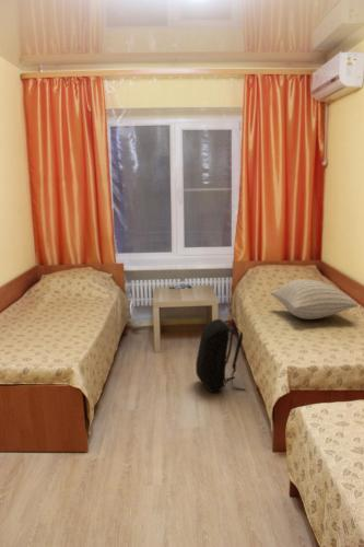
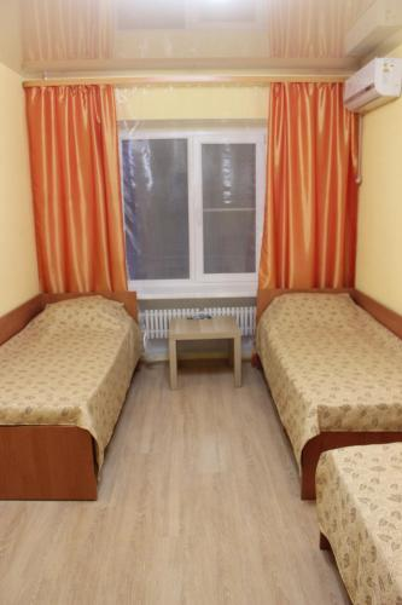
- backpack [195,318,246,393]
- pillow [269,278,360,321]
